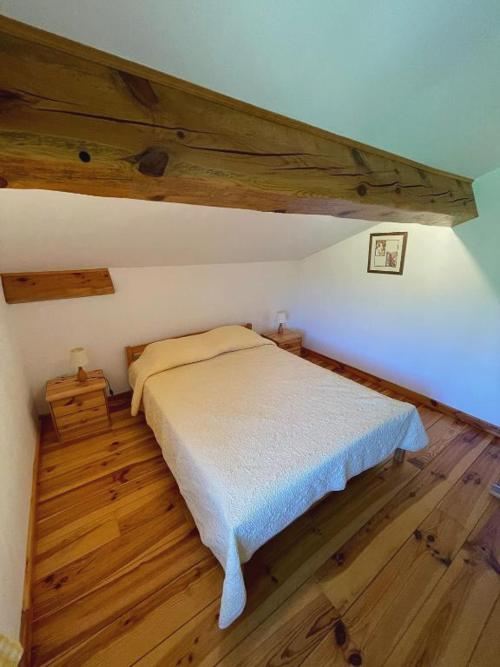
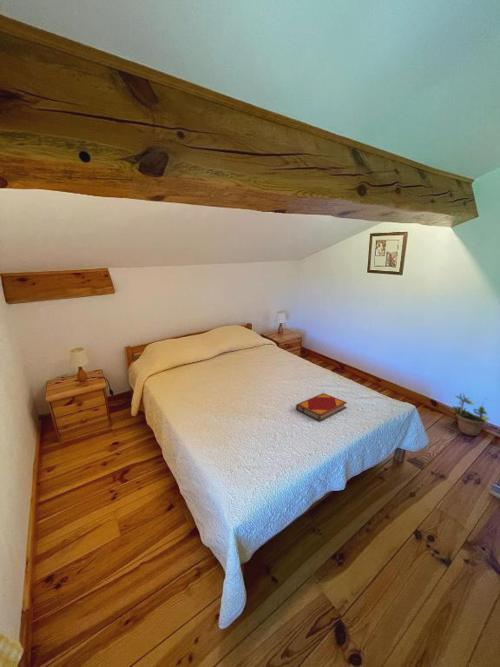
+ potted plant [449,392,490,437]
+ hardback book [295,392,348,423]
